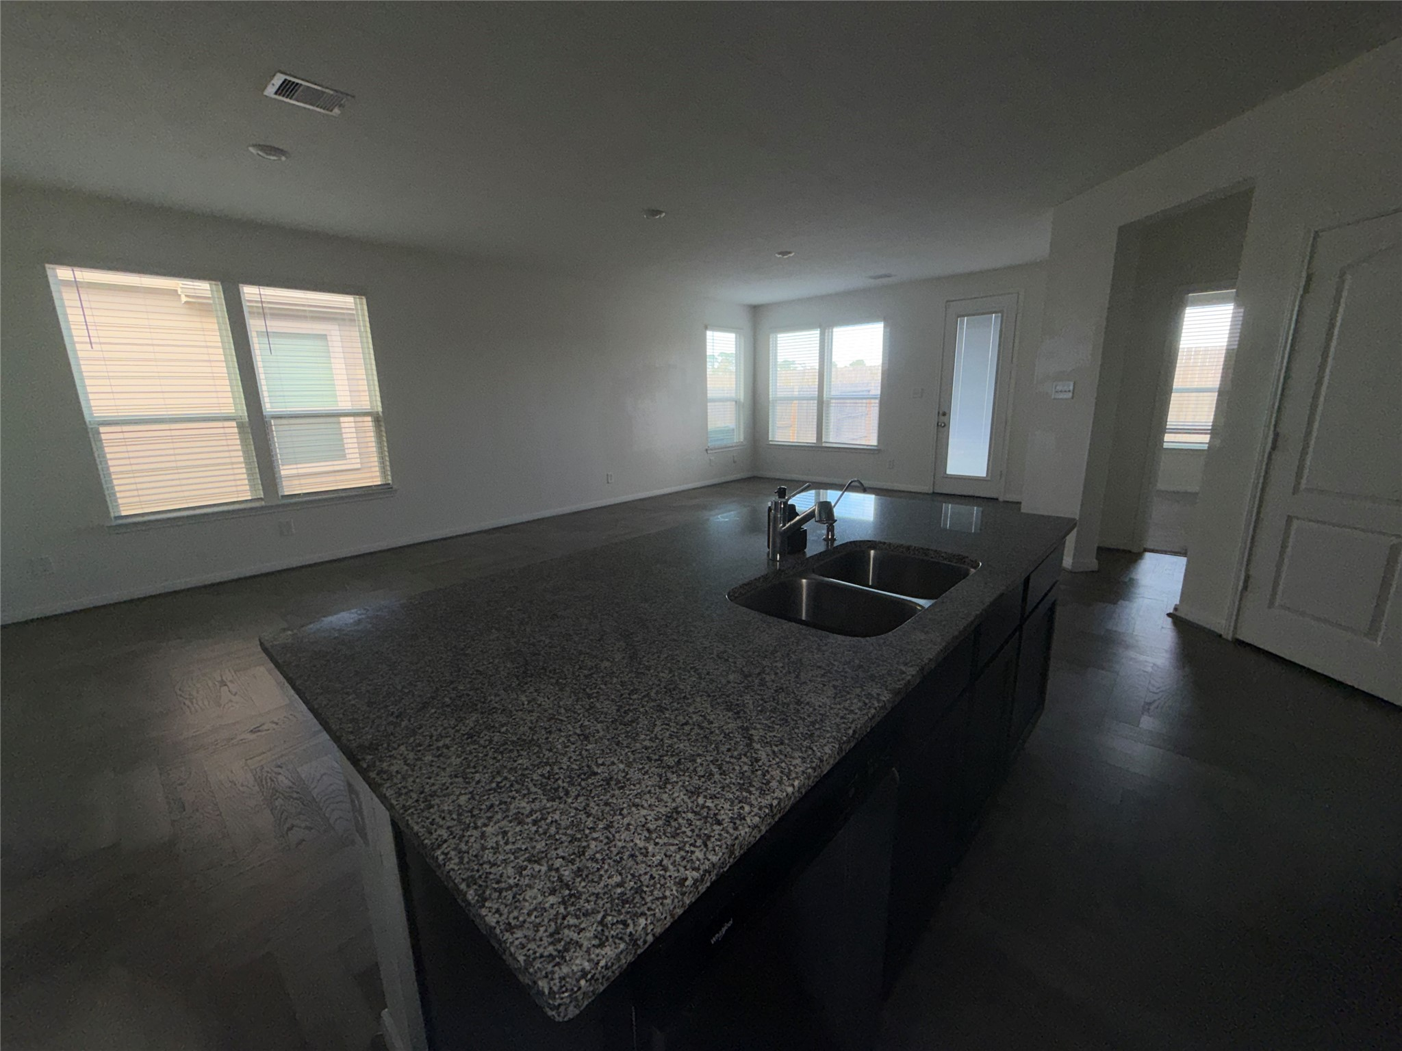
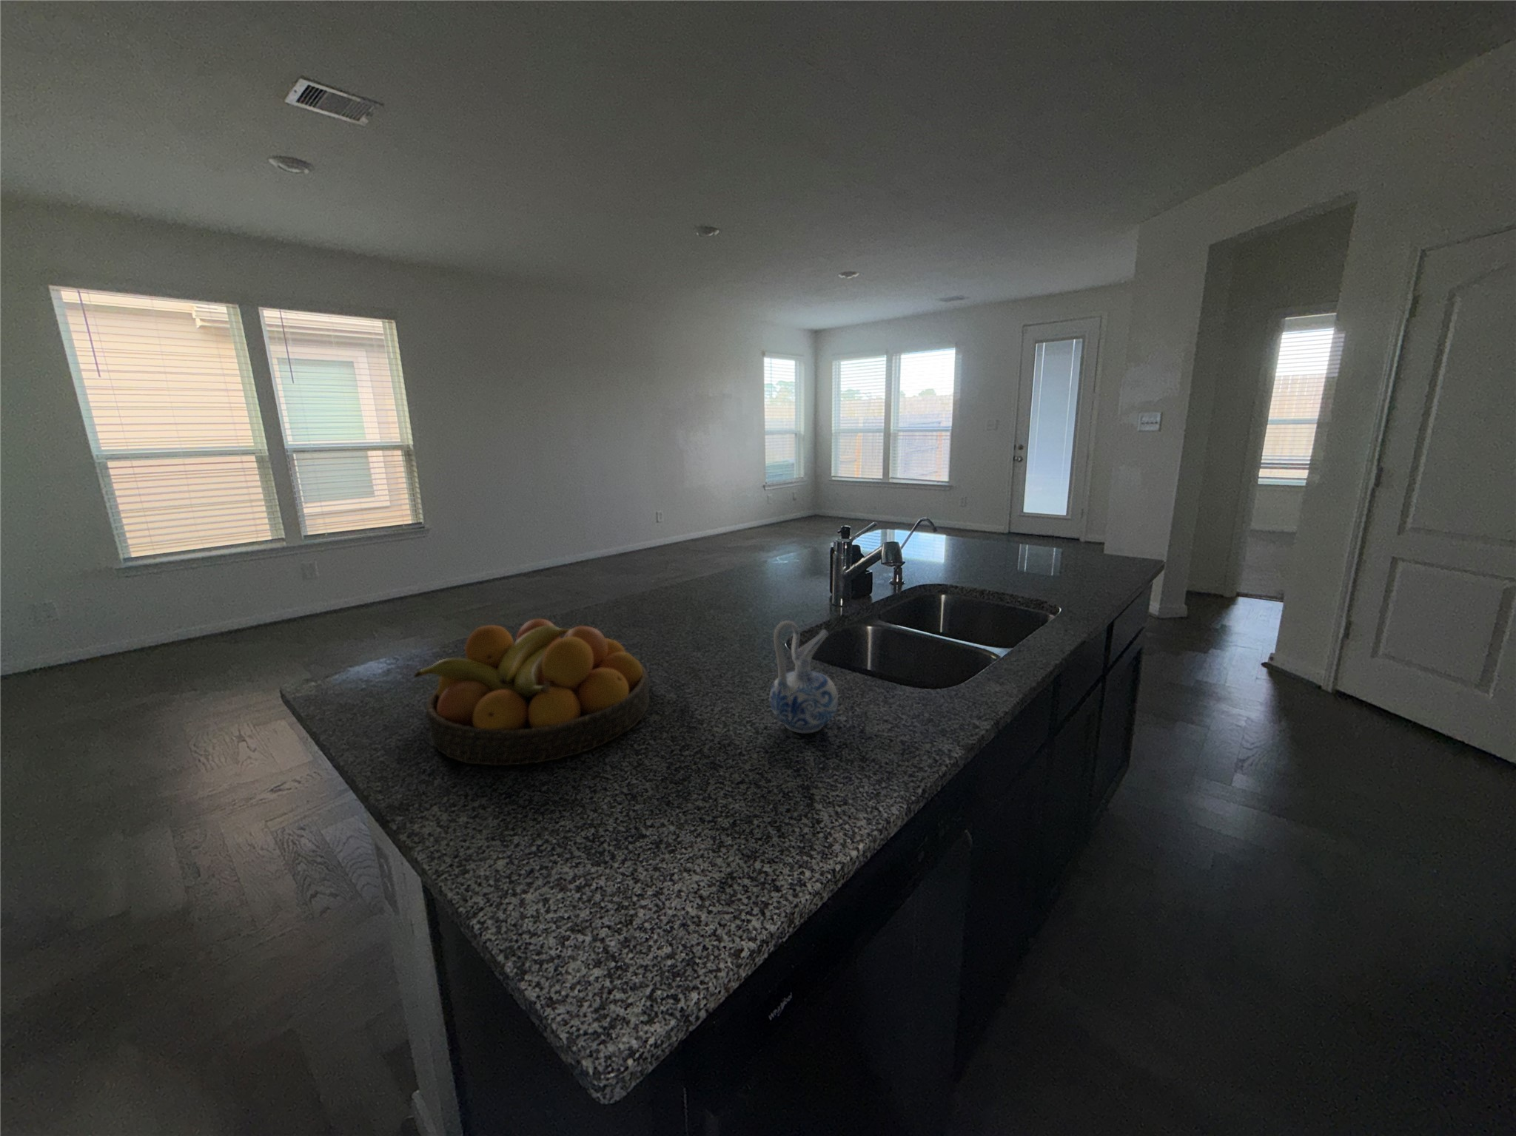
+ ceramic pitcher [769,619,839,734]
+ fruit bowl [413,618,649,766]
